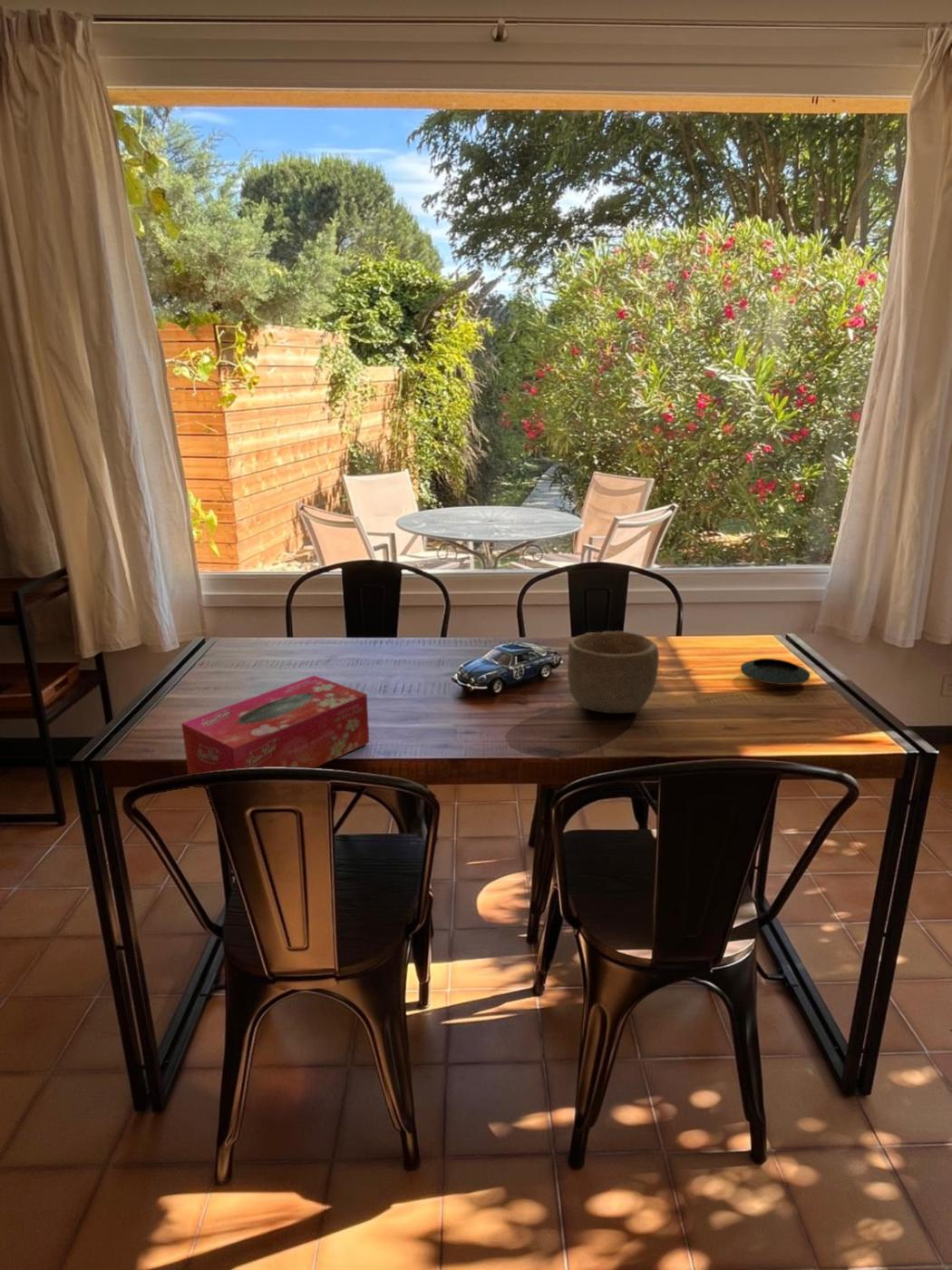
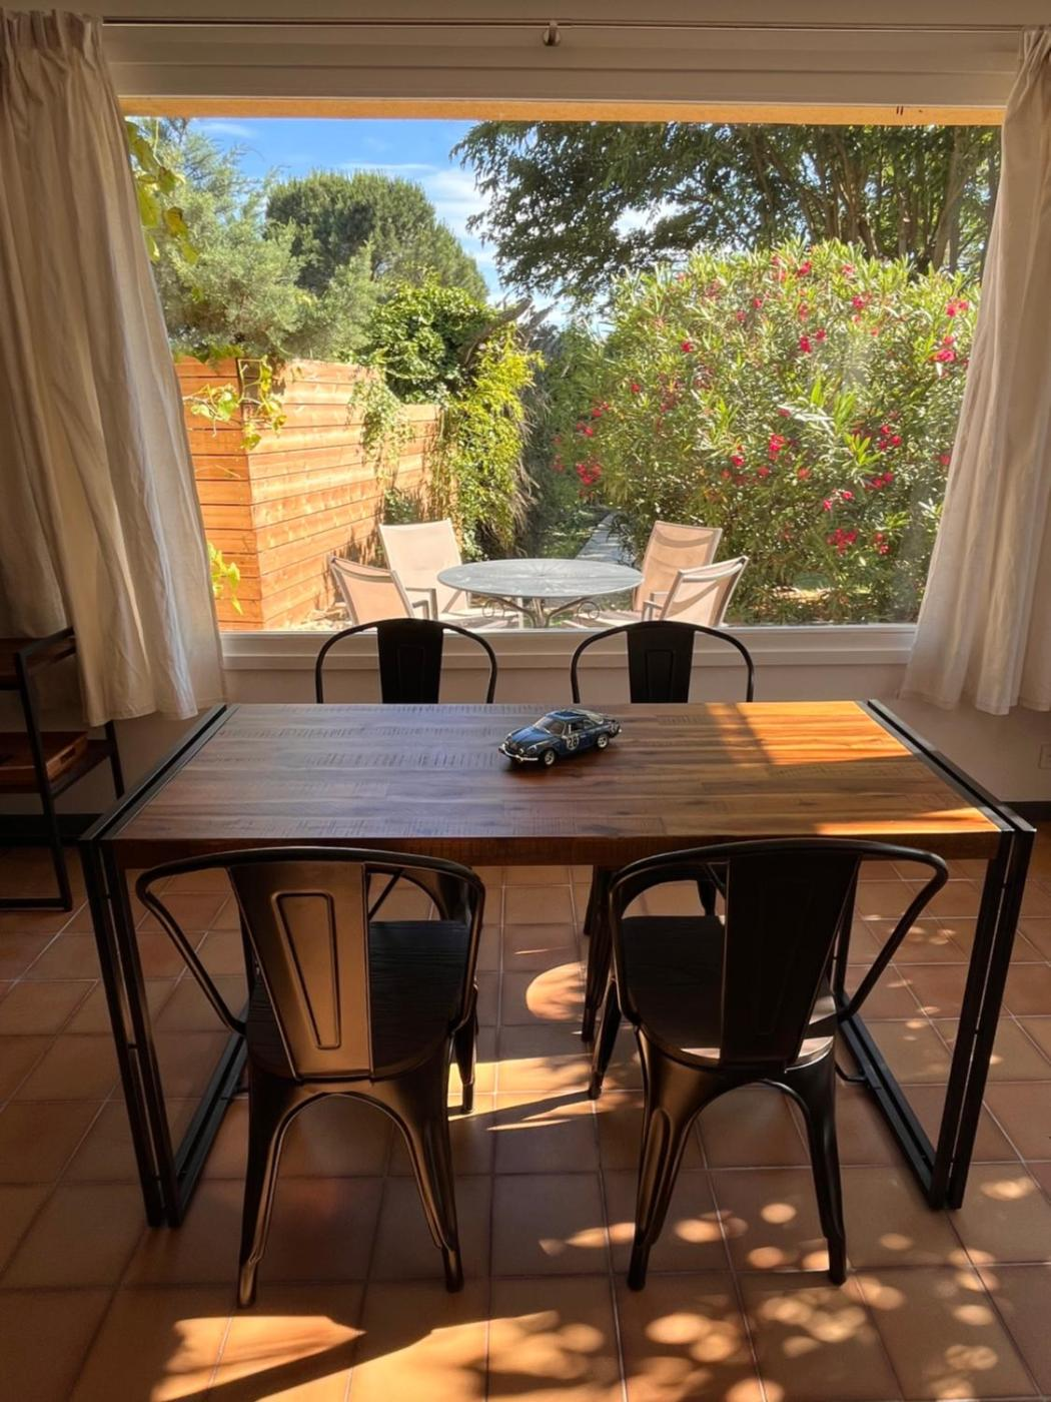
- saucer [740,658,811,686]
- bowl [567,630,660,714]
- tissue box [180,674,370,776]
